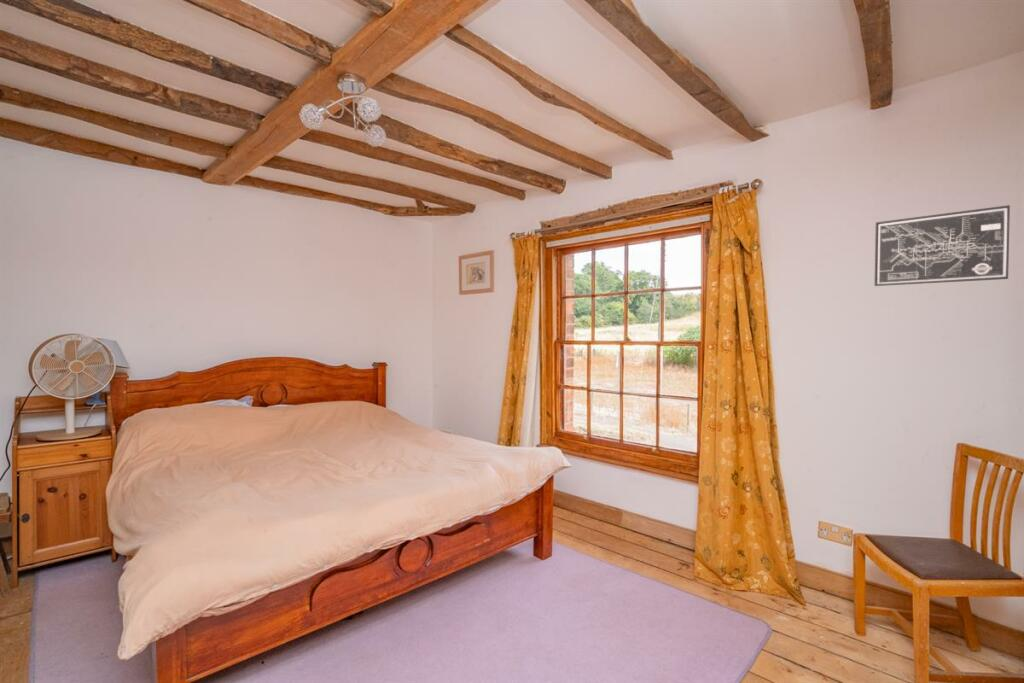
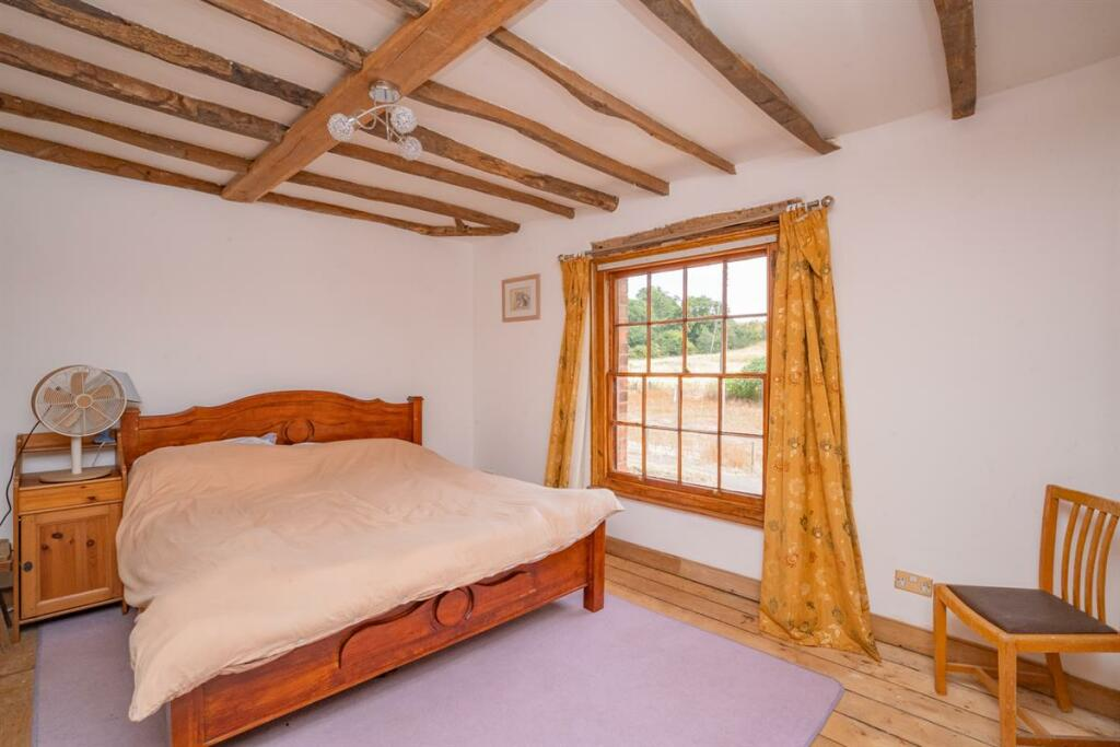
- wall art [874,204,1011,287]
